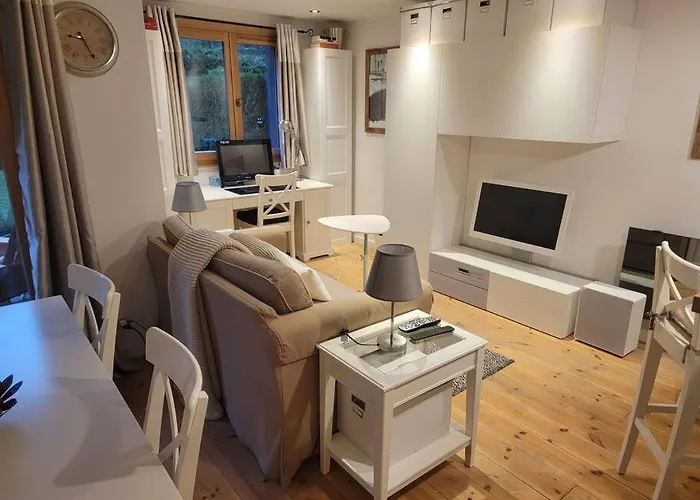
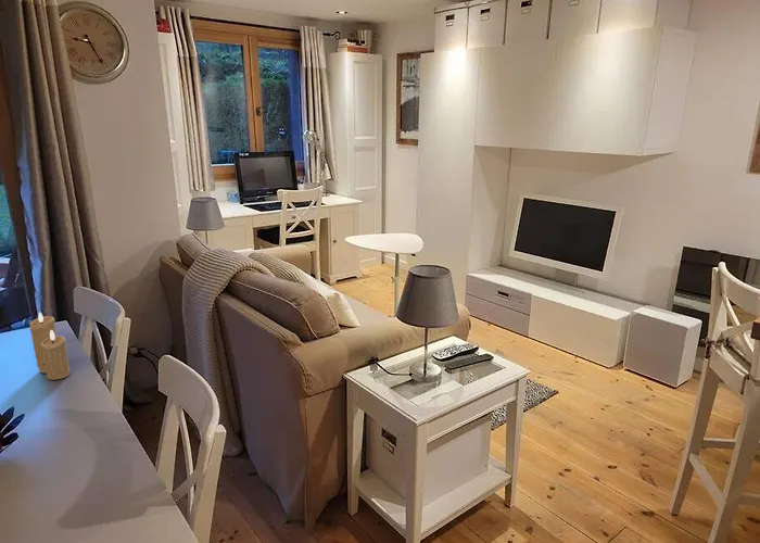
+ candle [29,312,72,381]
